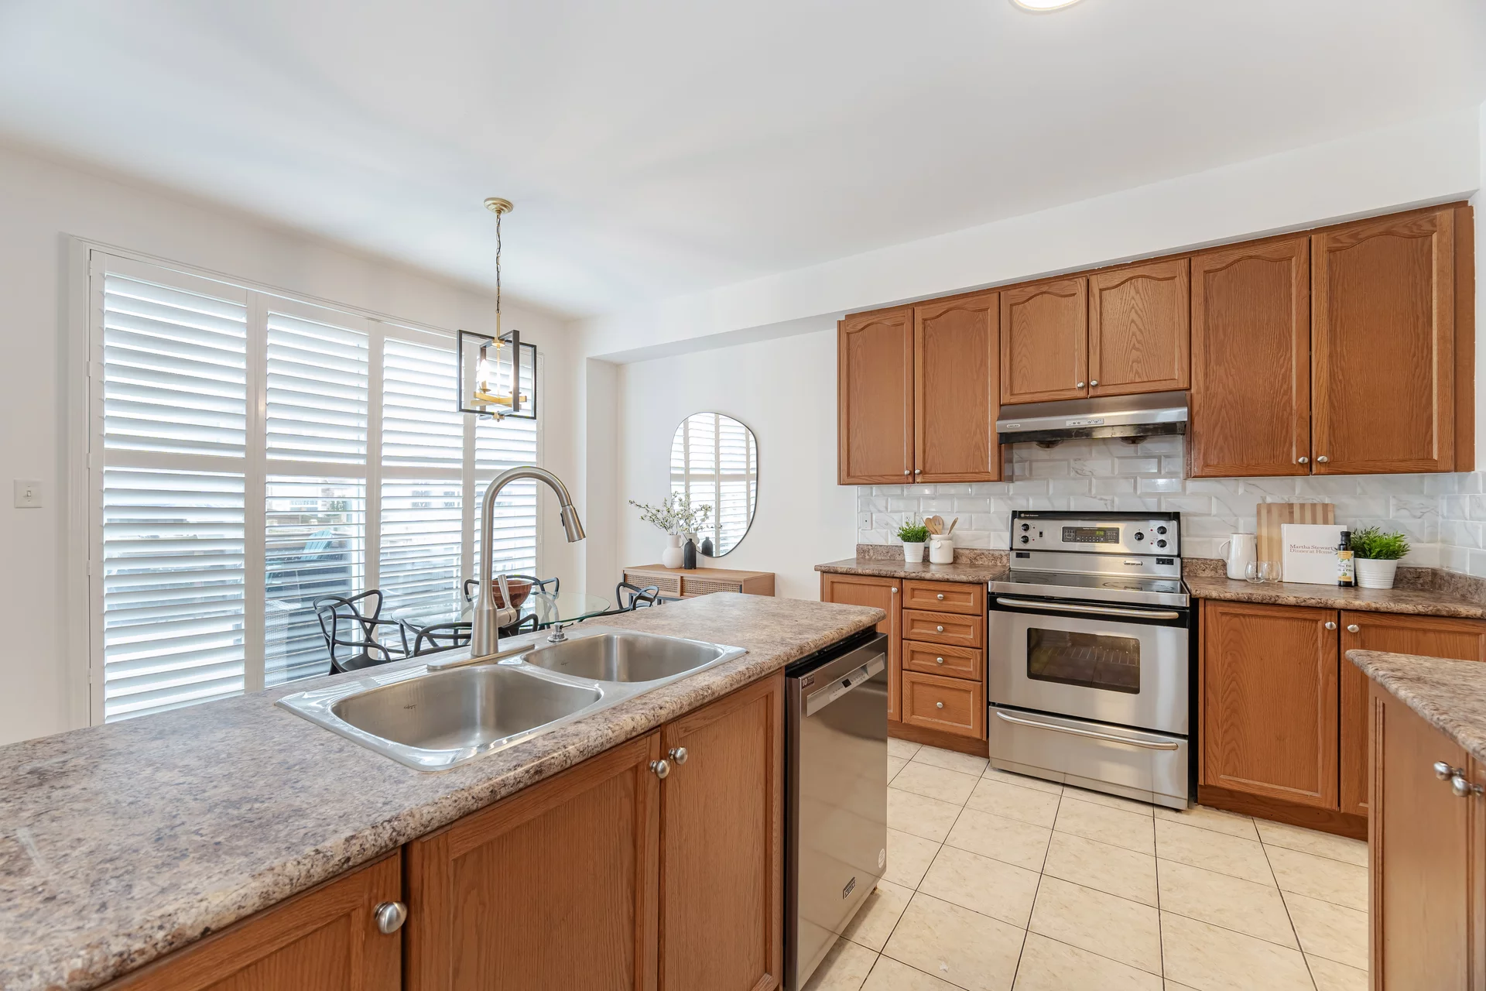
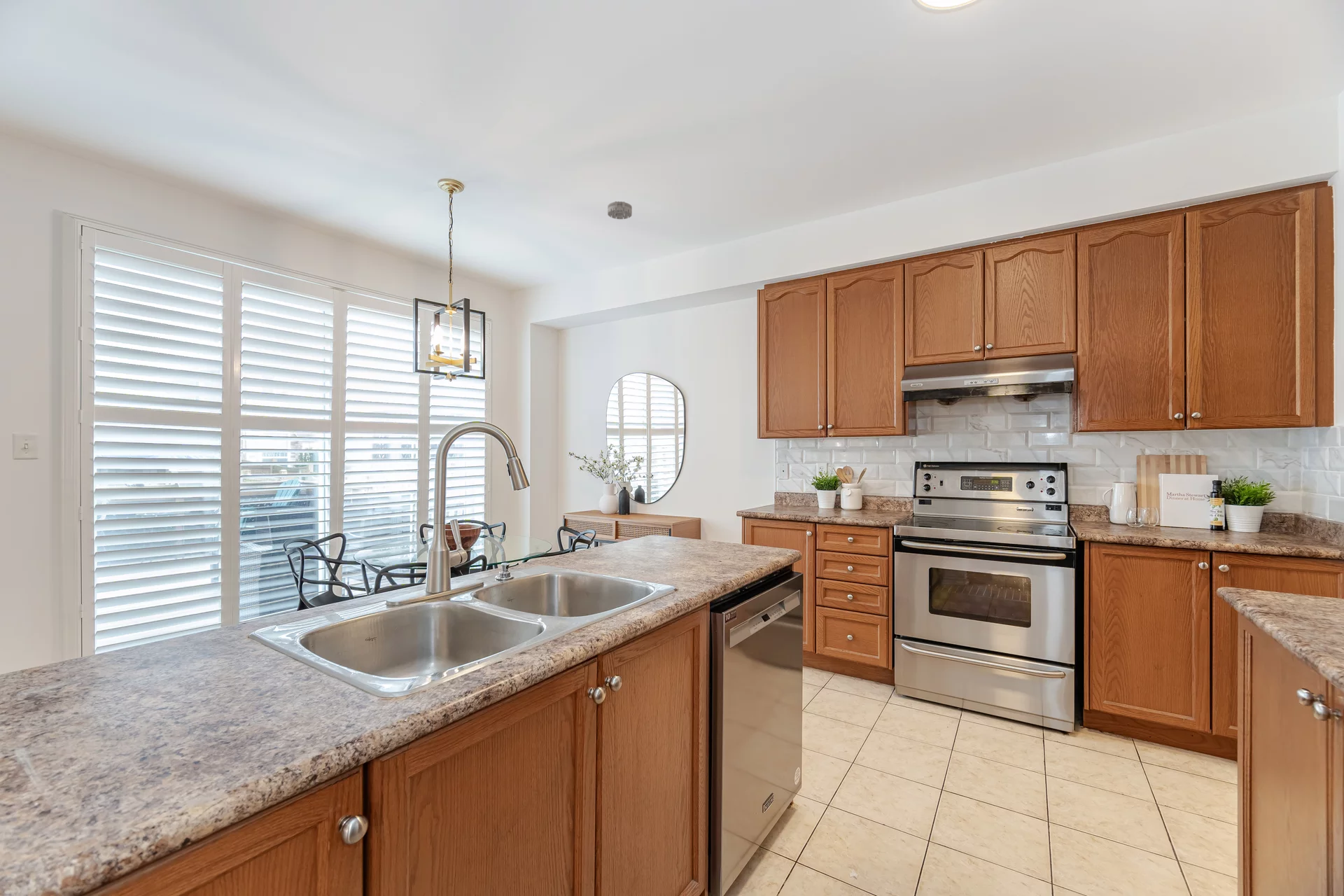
+ smoke detector [607,201,633,220]
